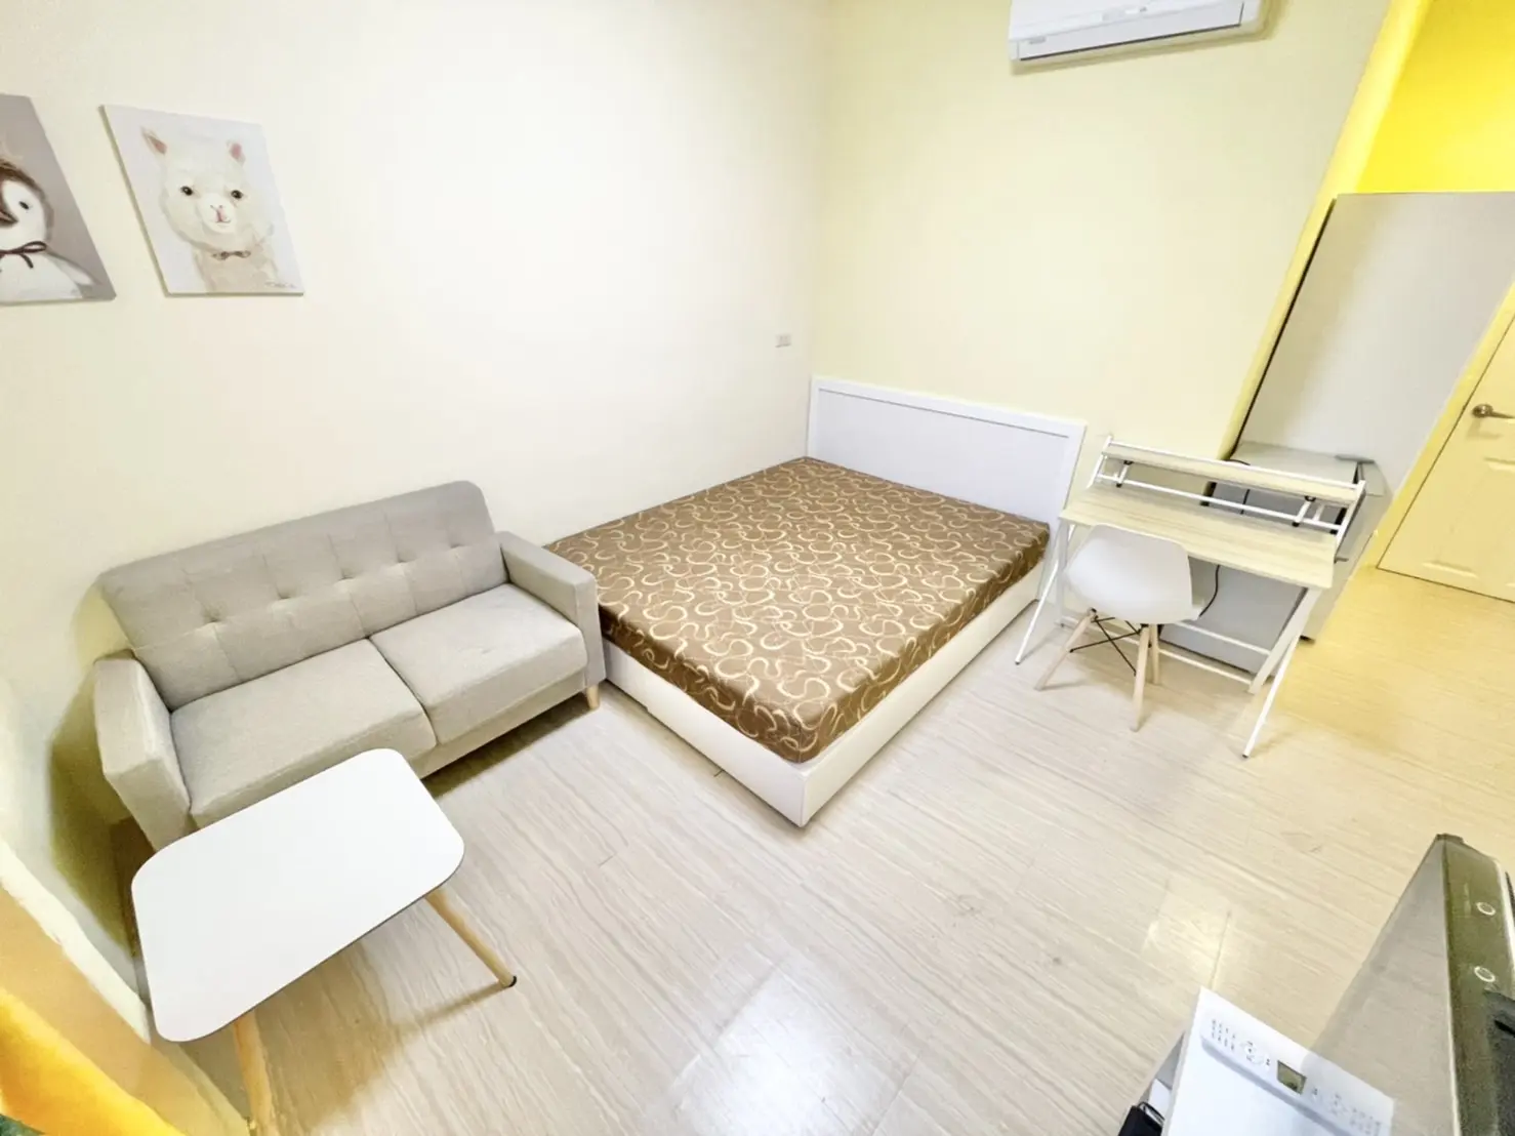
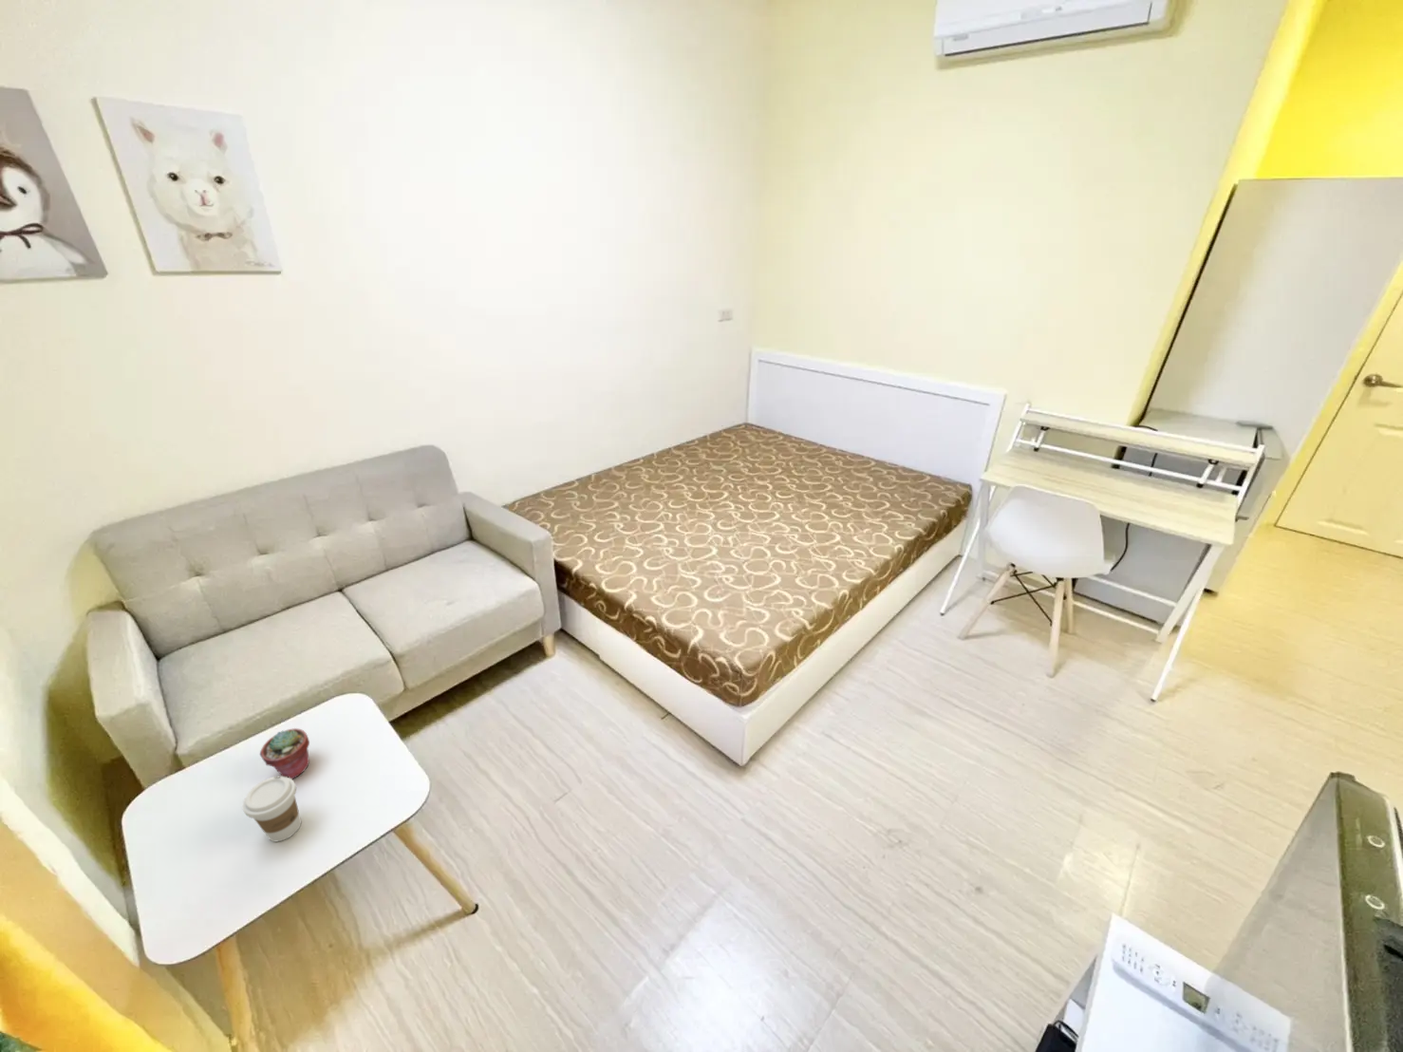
+ coffee cup [241,776,302,842]
+ potted succulent [260,727,310,780]
